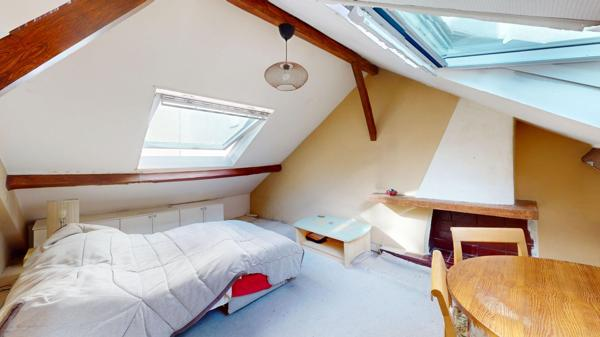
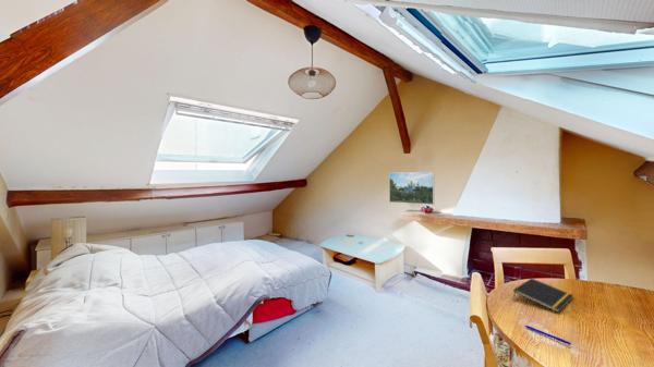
+ pen [524,325,572,345]
+ notepad [512,277,574,314]
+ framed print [388,171,435,206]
